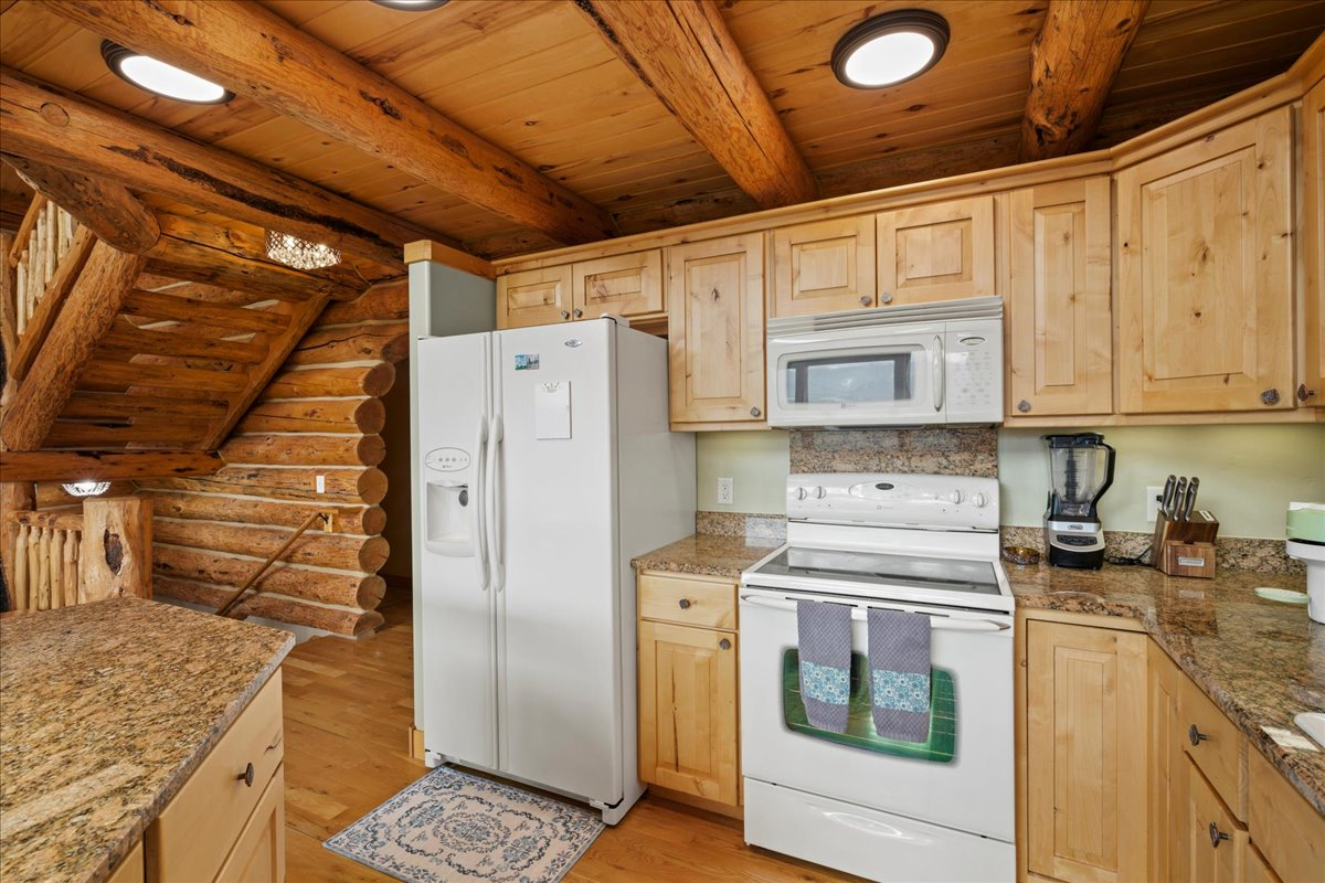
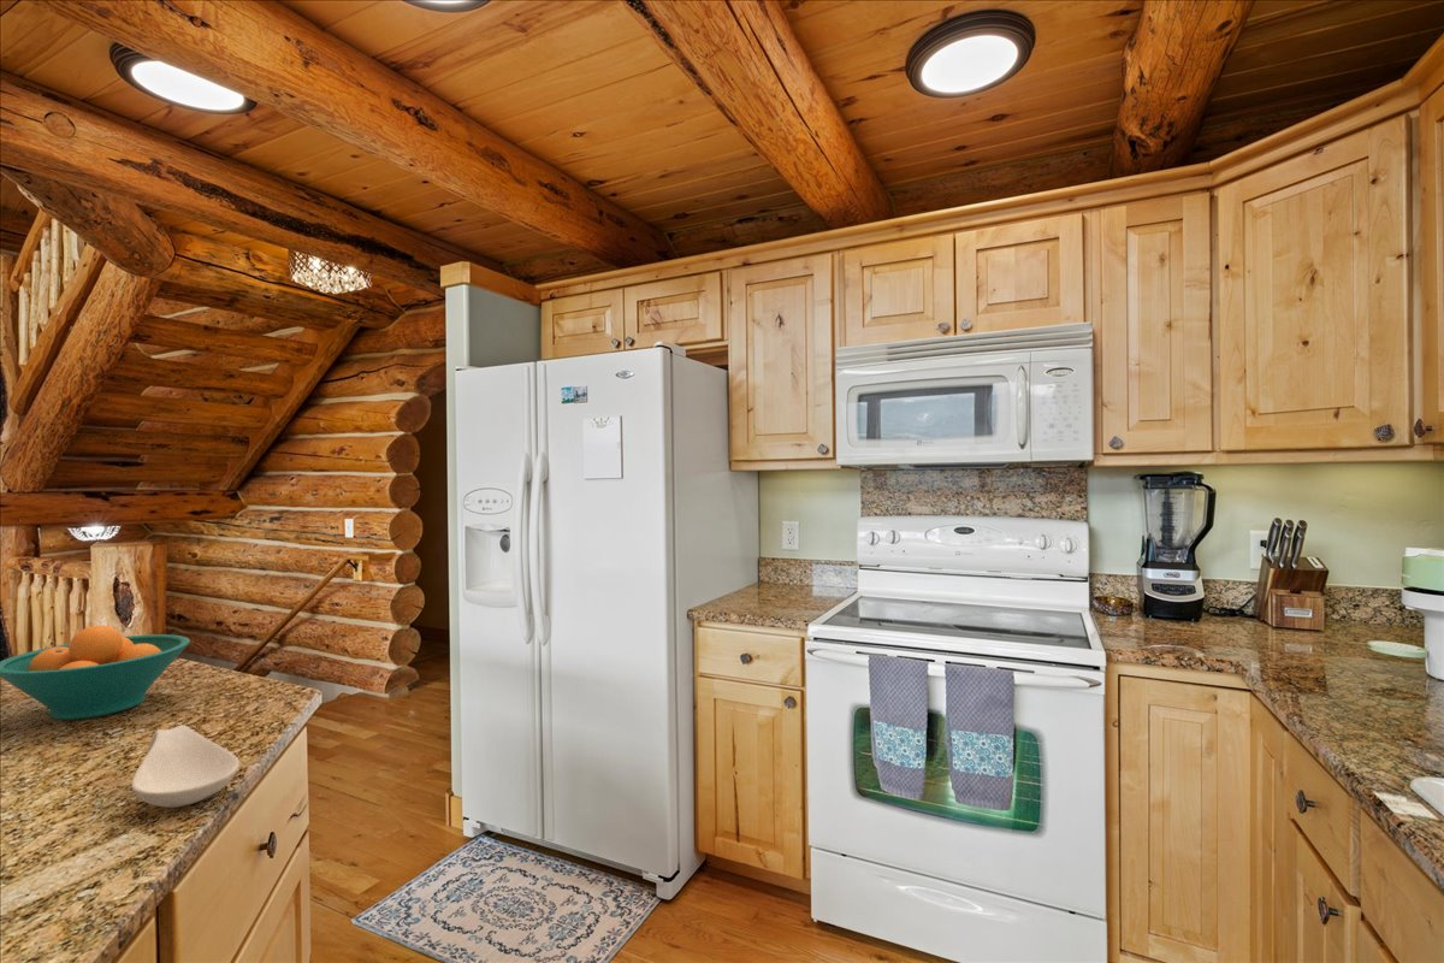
+ spoon rest [130,723,241,809]
+ fruit bowl [0,625,191,721]
